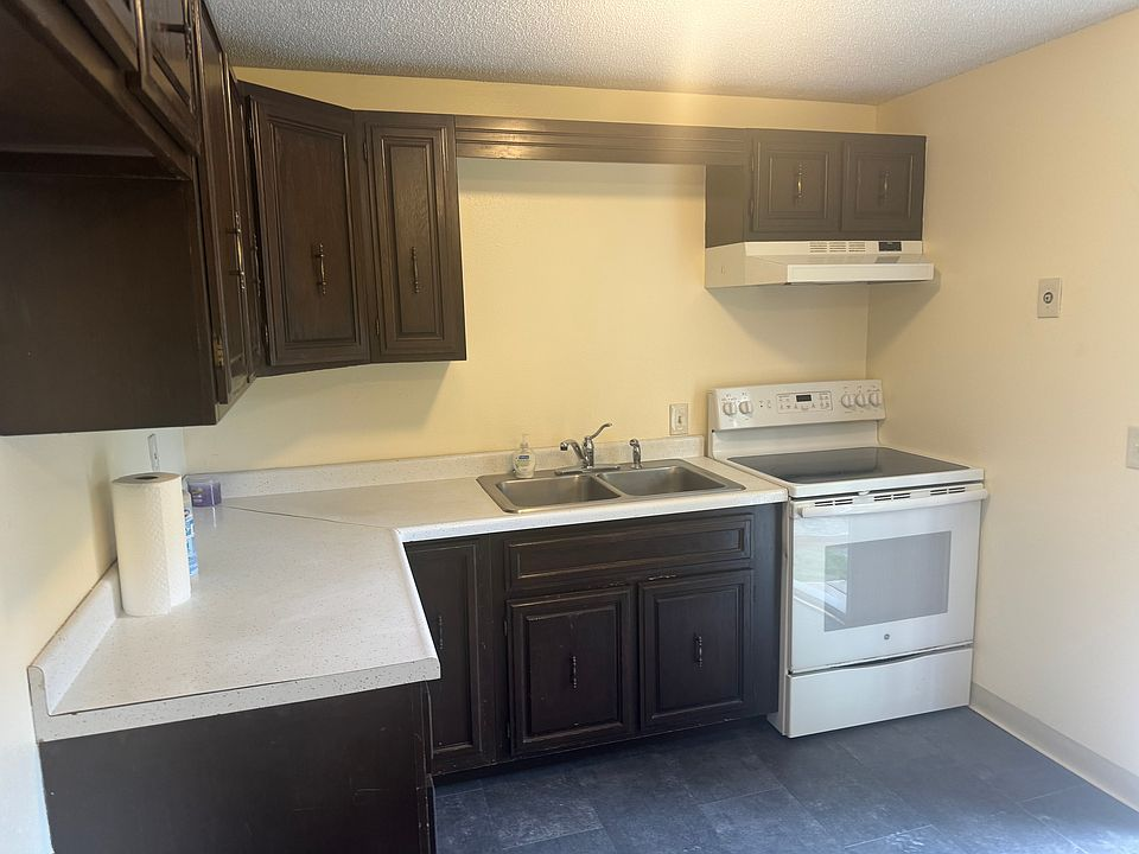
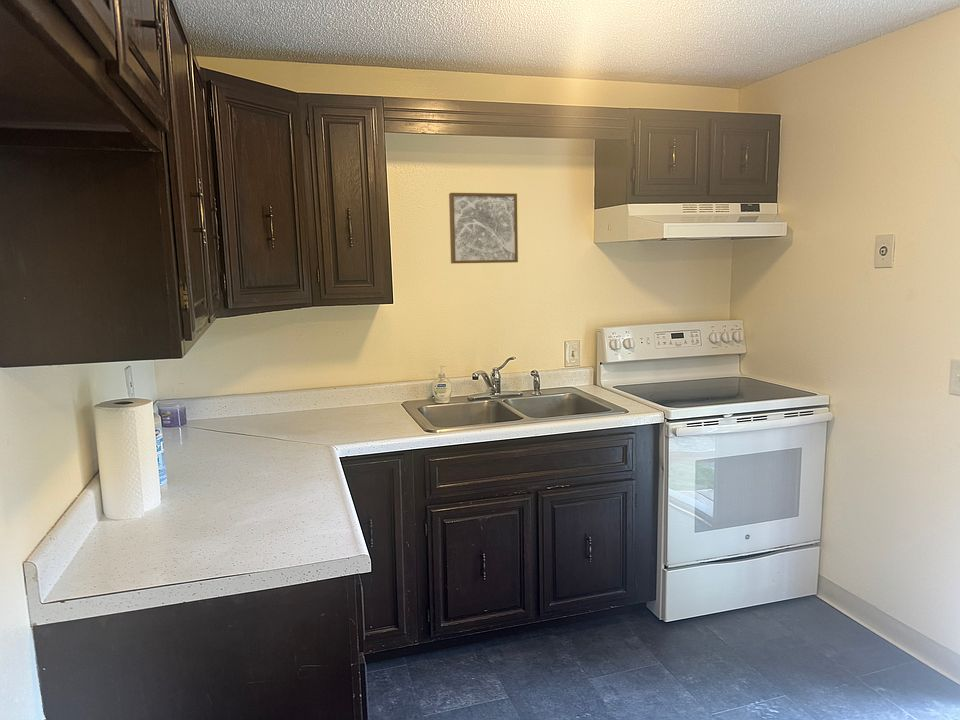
+ wall art [448,192,519,265]
